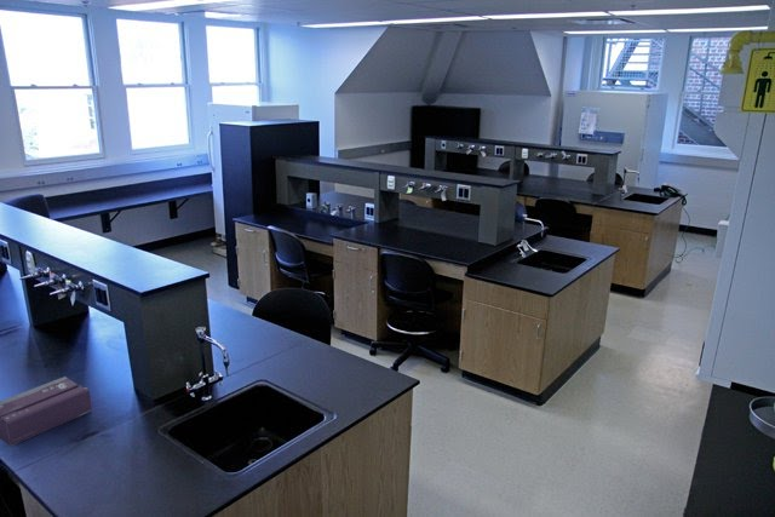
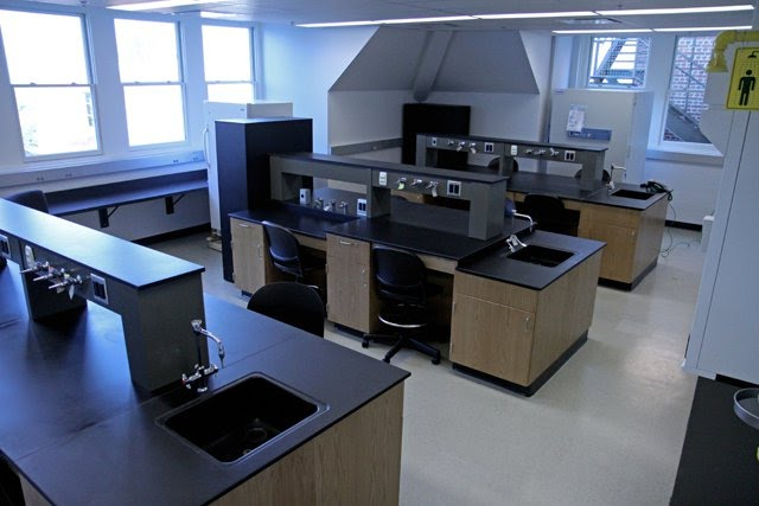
- tissue box [0,375,93,447]
